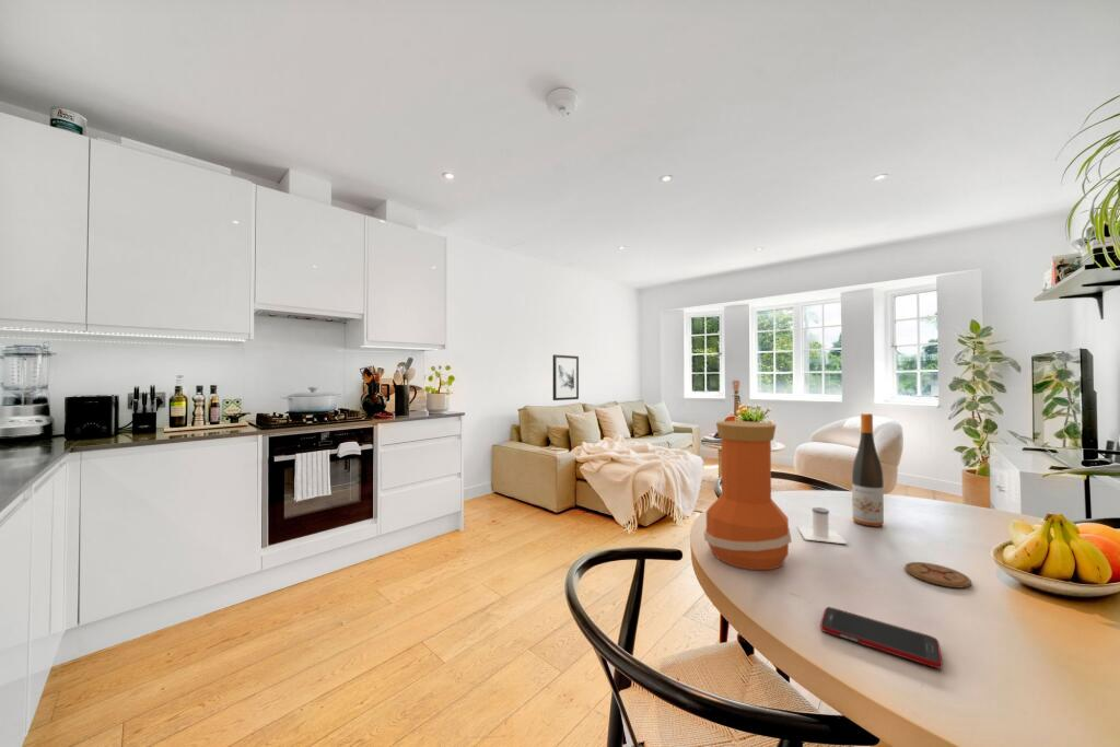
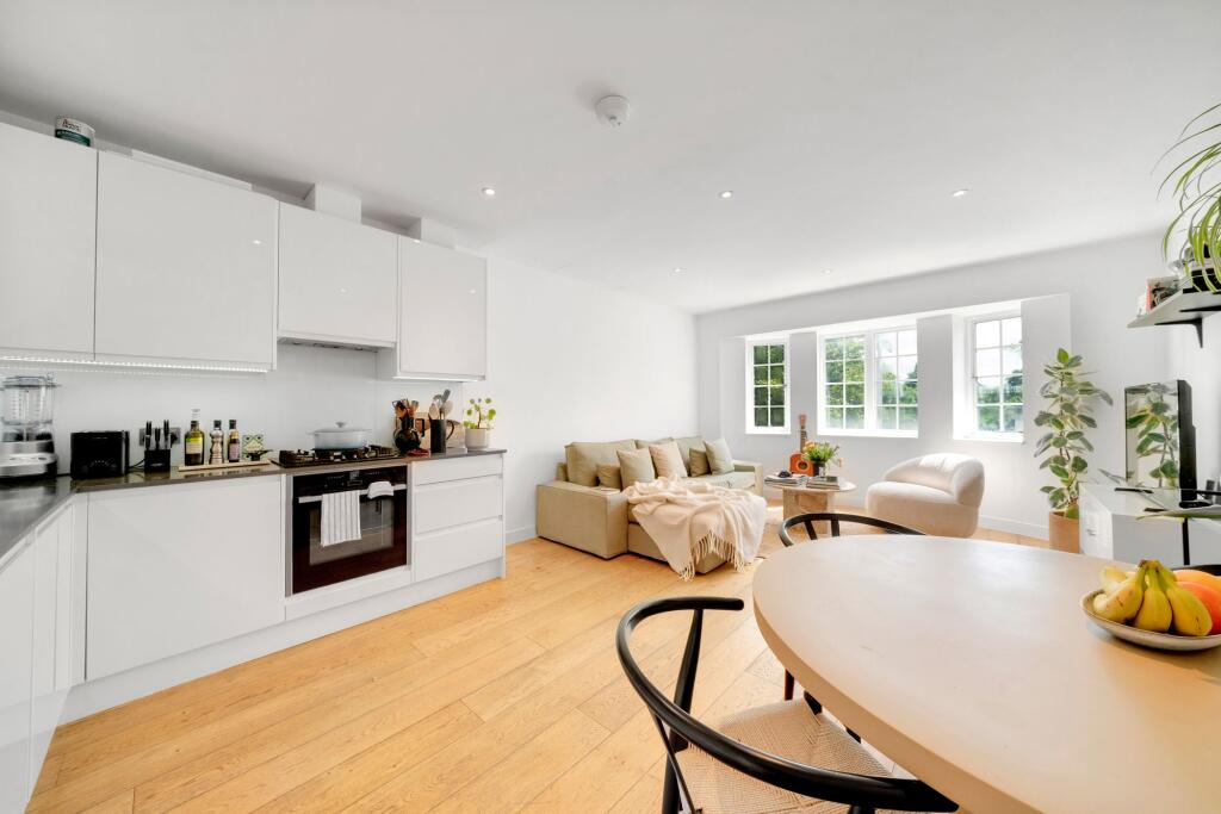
- wall art [552,353,580,401]
- vase [703,420,793,571]
- wine bottle [851,412,885,528]
- salt shaker [796,506,848,545]
- coaster [903,561,972,588]
- cell phone [819,606,944,669]
